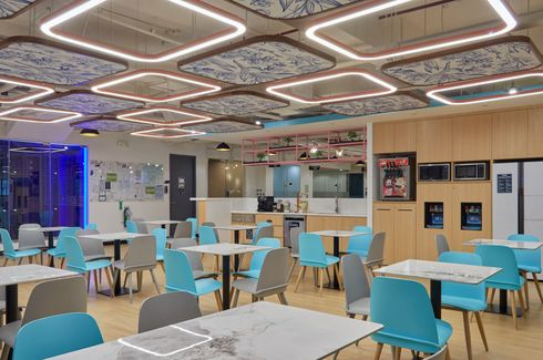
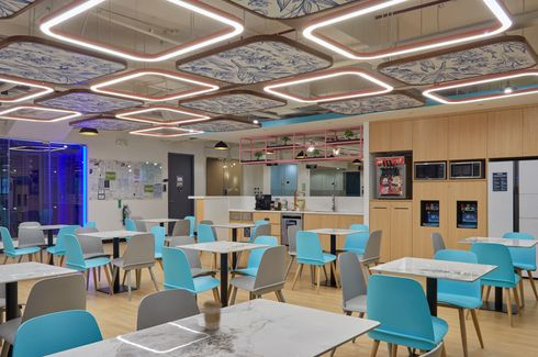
+ coffee cup [202,300,223,331]
